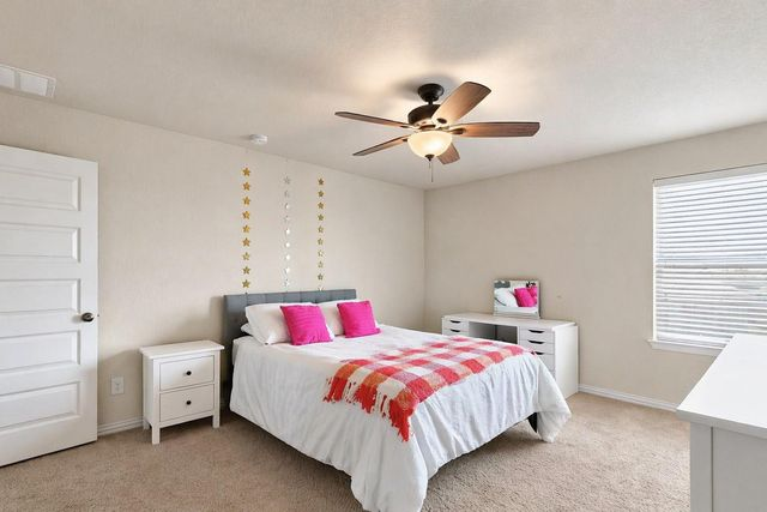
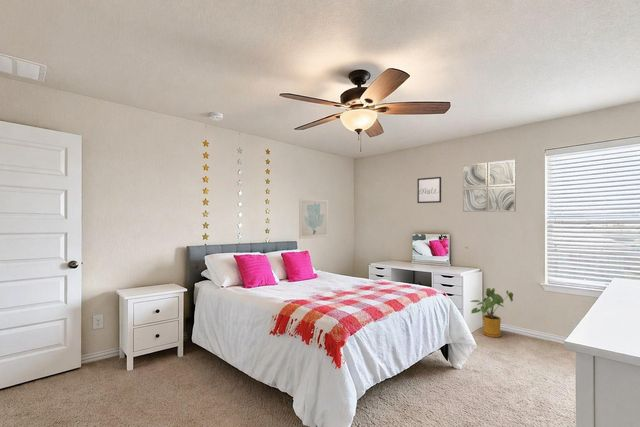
+ wall art [416,176,442,204]
+ house plant [468,287,514,338]
+ wall art [462,159,517,213]
+ wall art [298,197,329,240]
